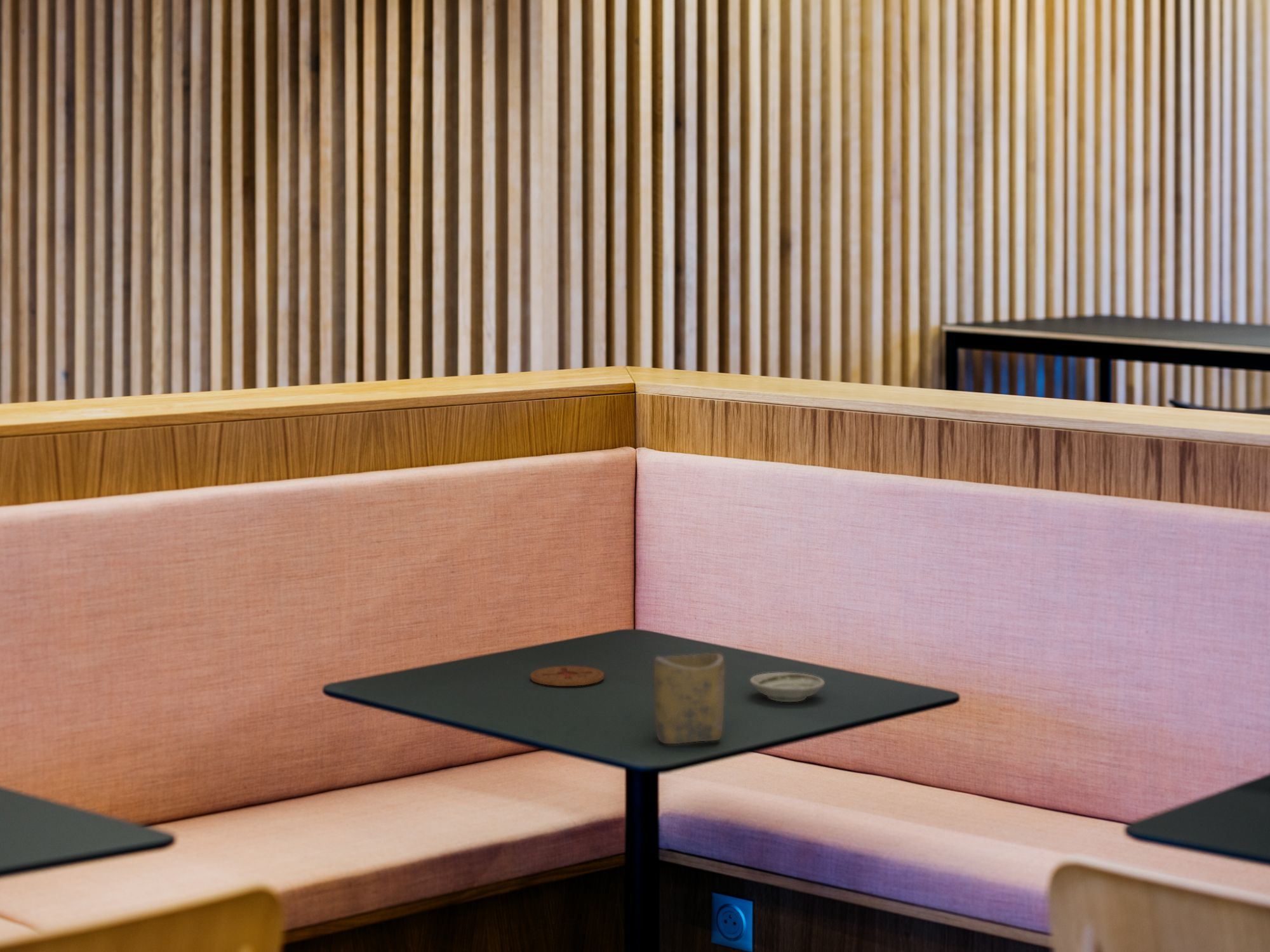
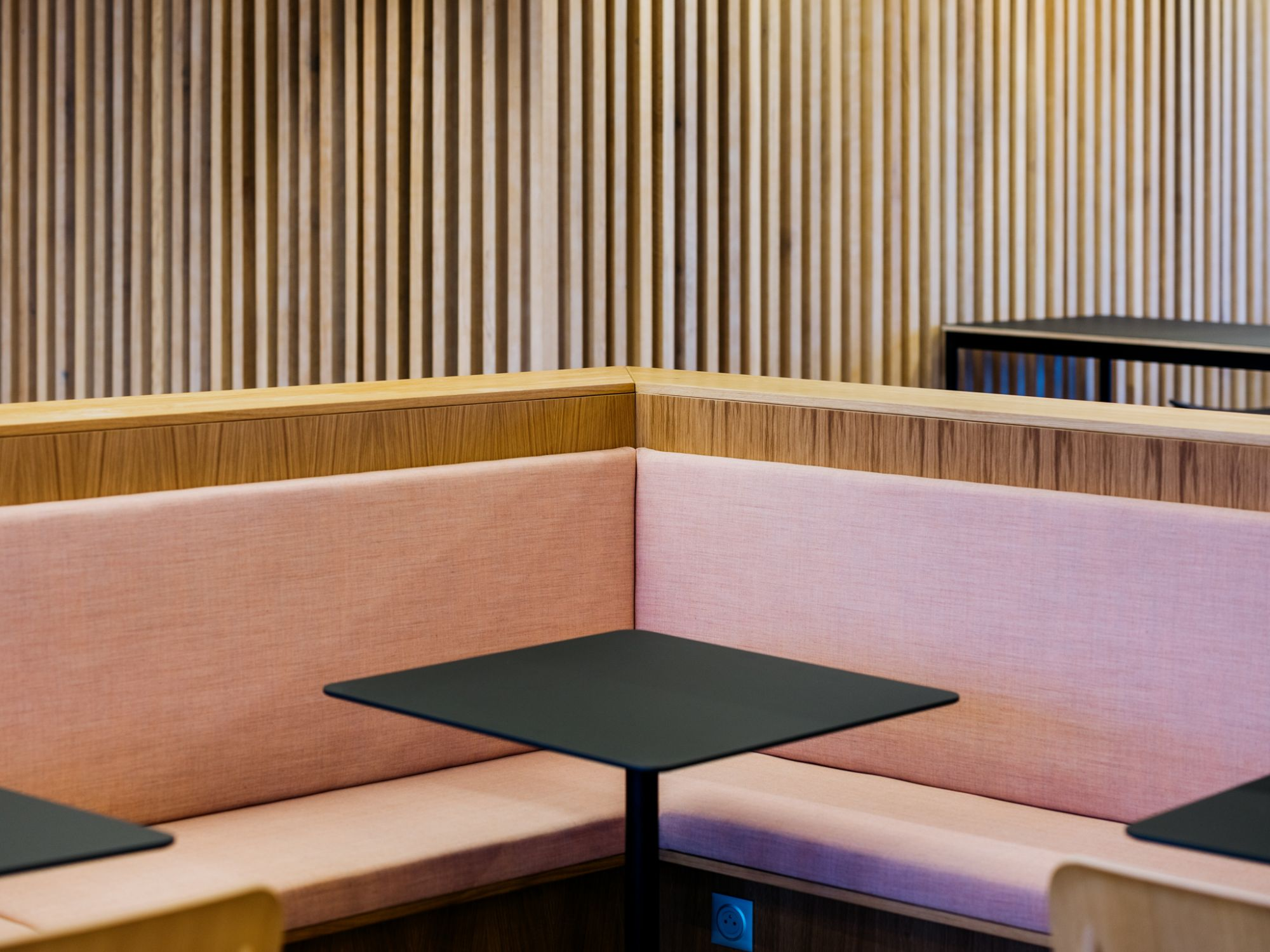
- coaster [530,665,605,687]
- saucer [749,672,825,703]
- cup [653,652,725,744]
